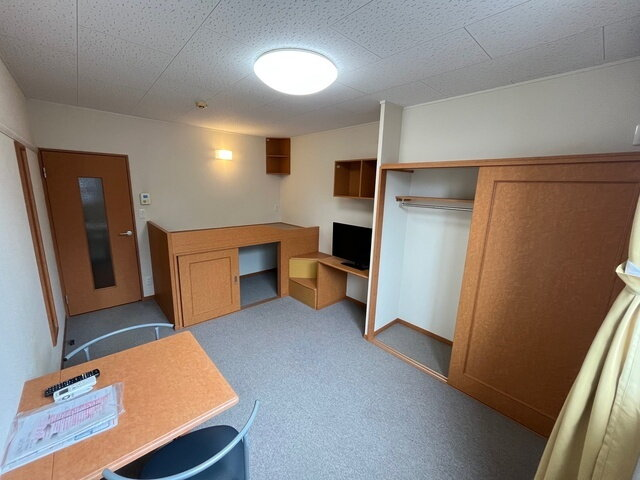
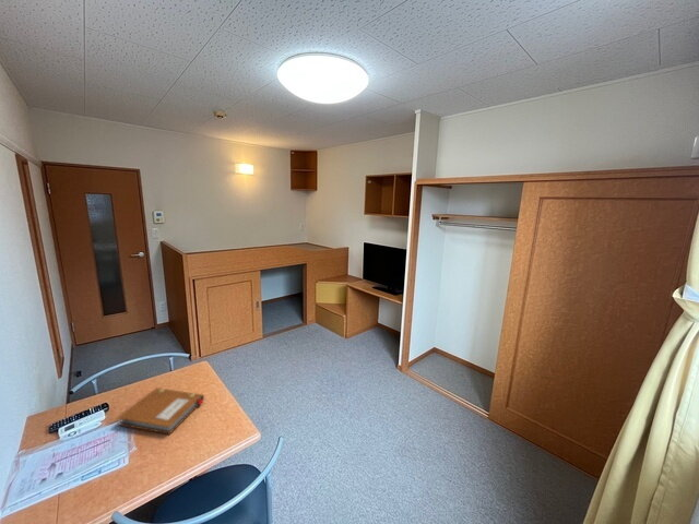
+ notebook [116,386,205,436]
